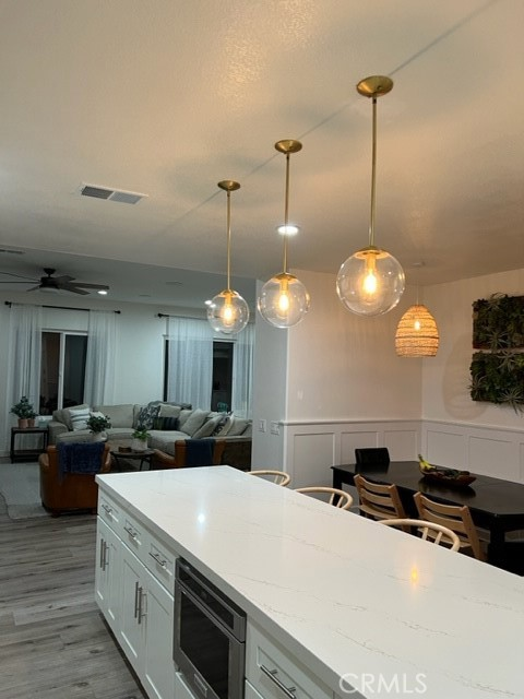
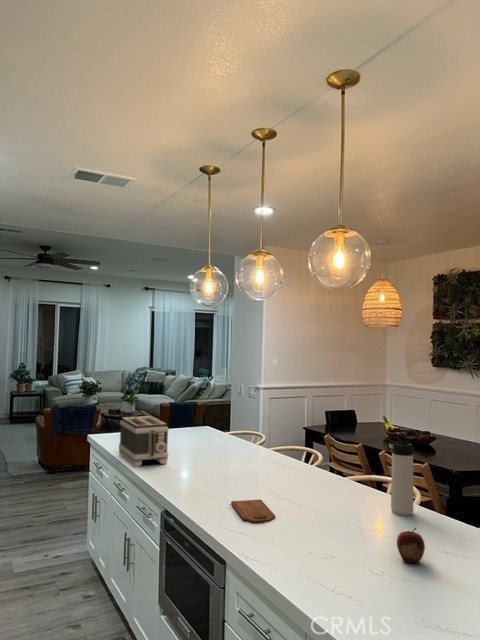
+ thermos bottle [386,435,414,517]
+ cutting board [230,499,276,524]
+ toaster [118,415,170,468]
+ fruit [396,527,426,564]
